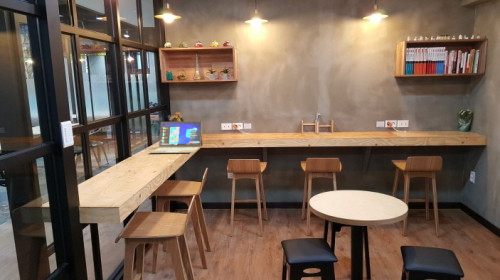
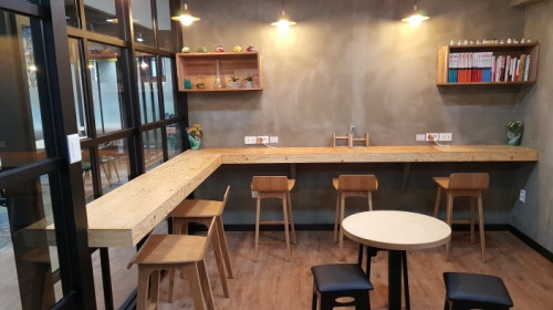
- laptop [148,120,203,154]
